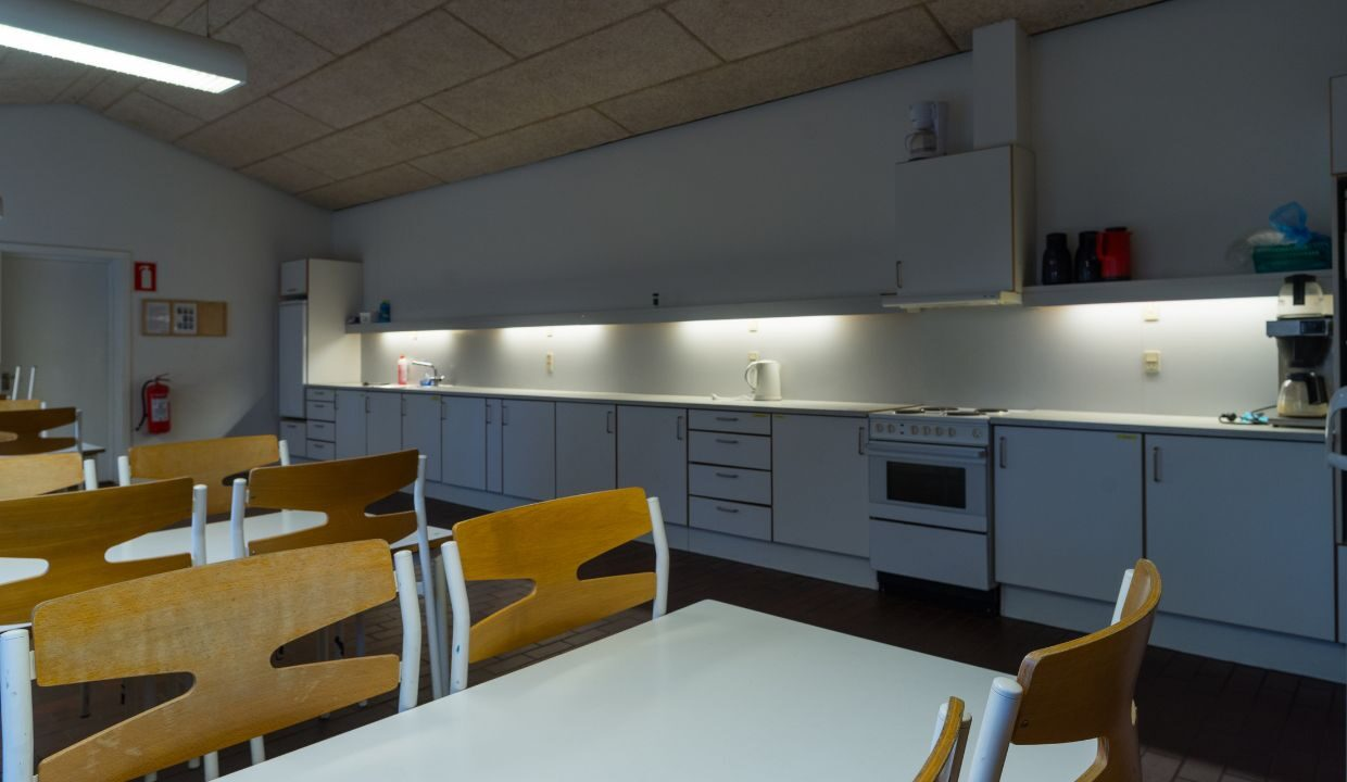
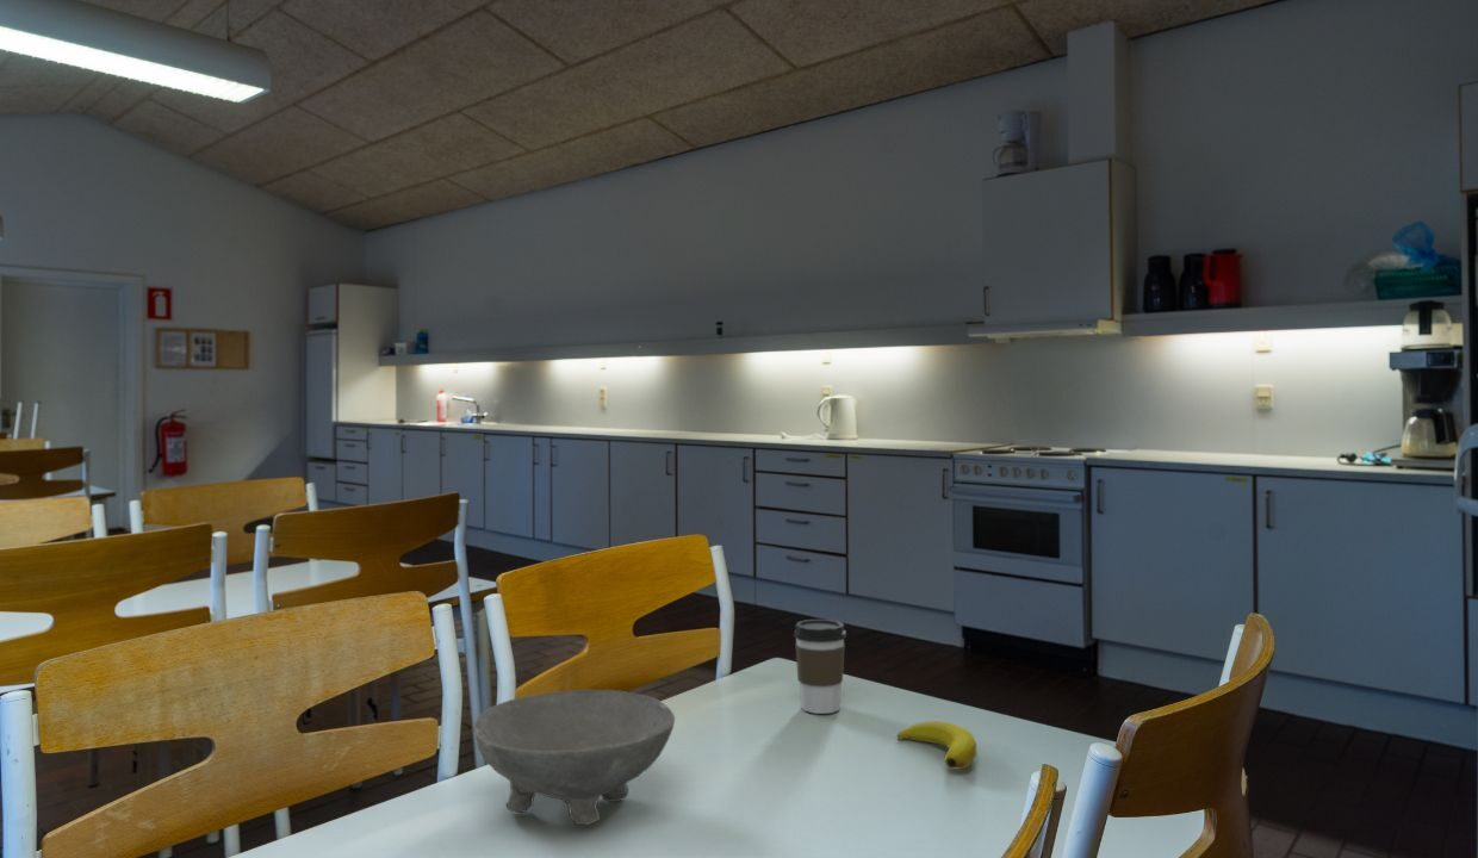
+ coffee cup [793,618,847,715]
+ banana [896,720,977,771]
+ bowl [473,689,676,826]
